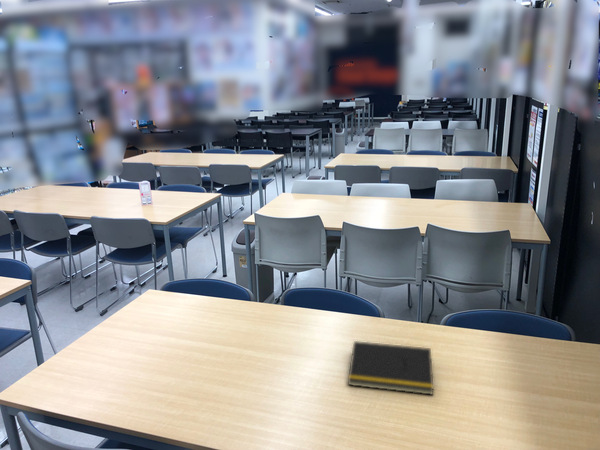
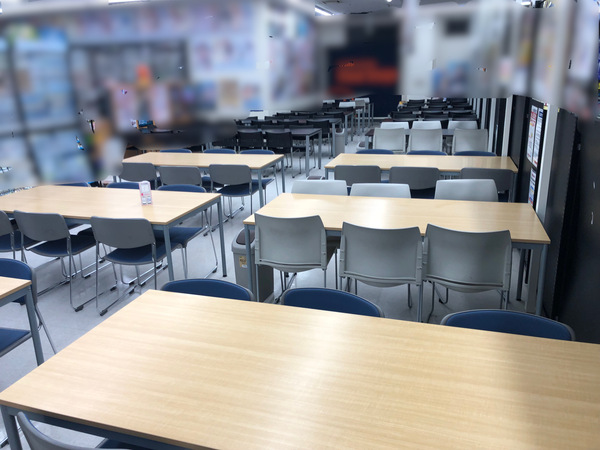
- notepad [347,340,434,396]
